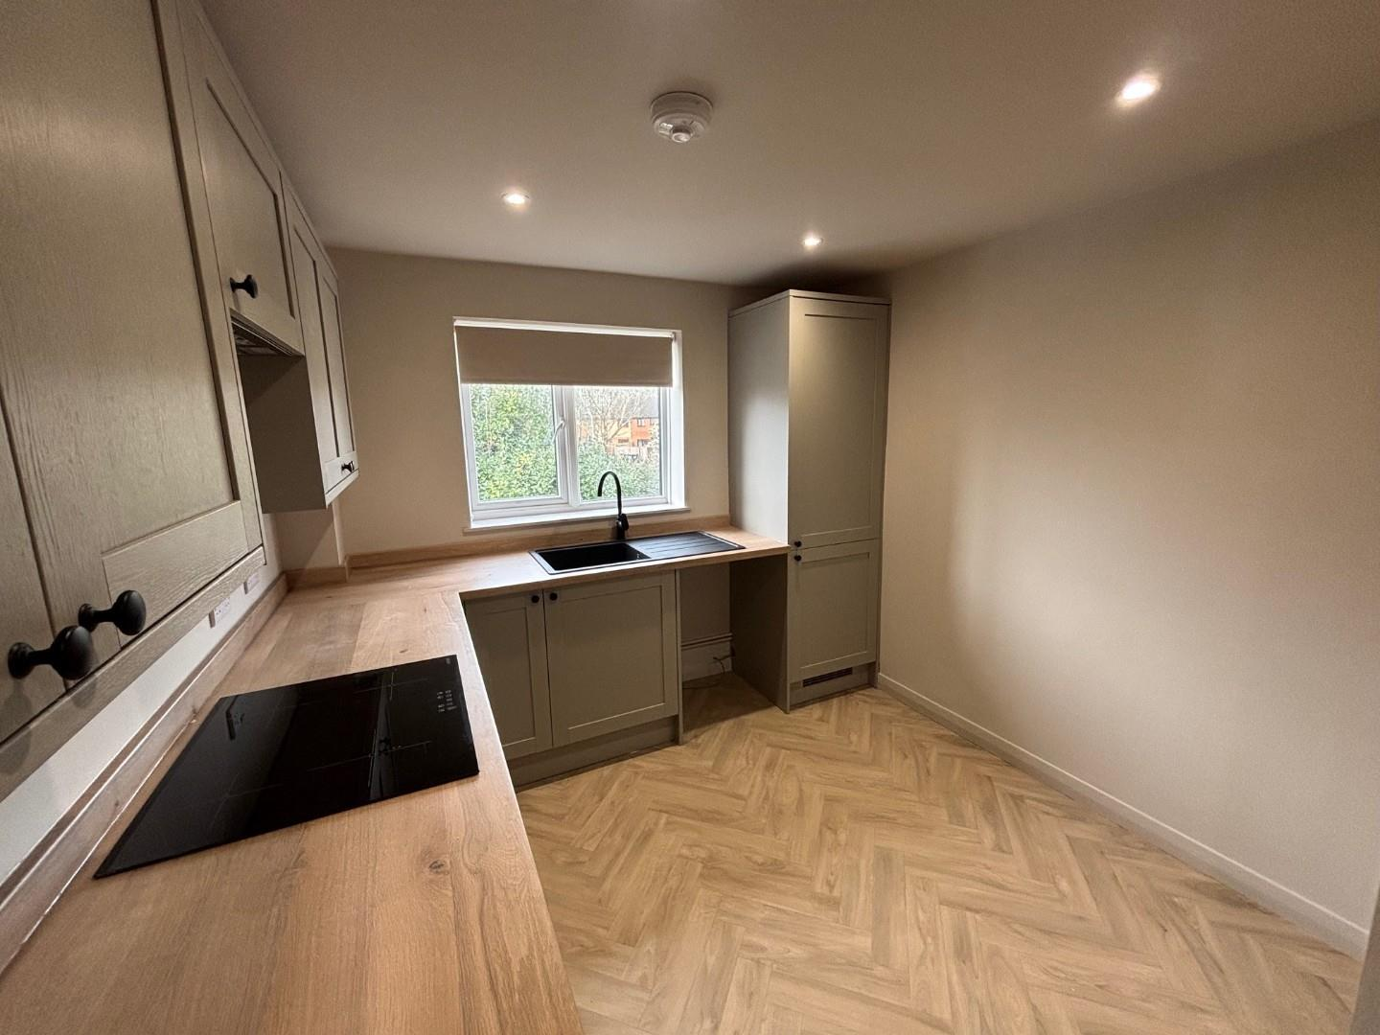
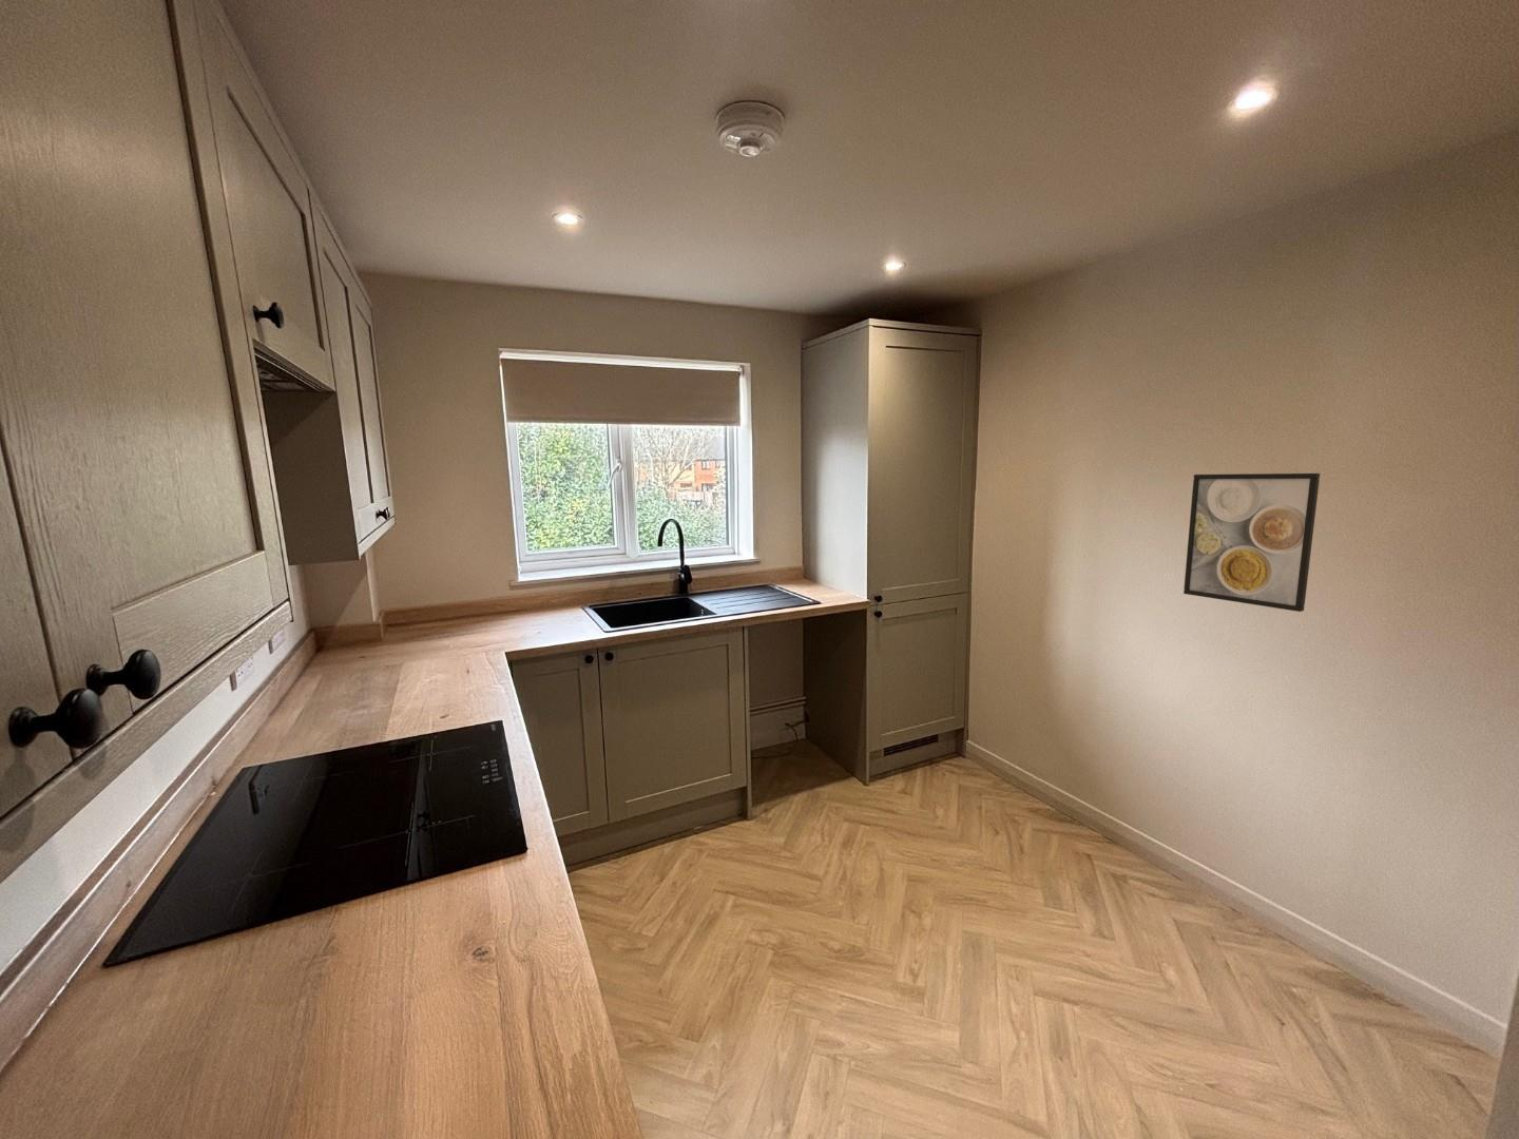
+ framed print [1183,473,1320,613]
